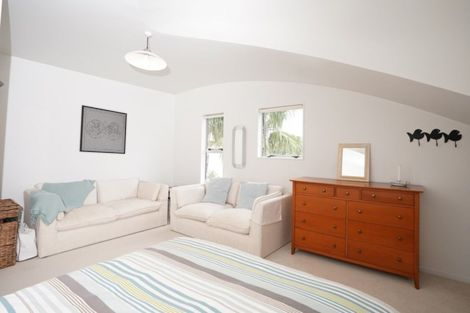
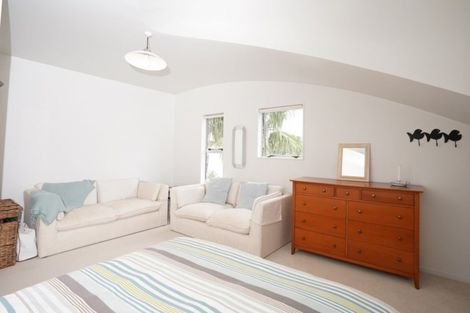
- wall art [78,104,128,155]
